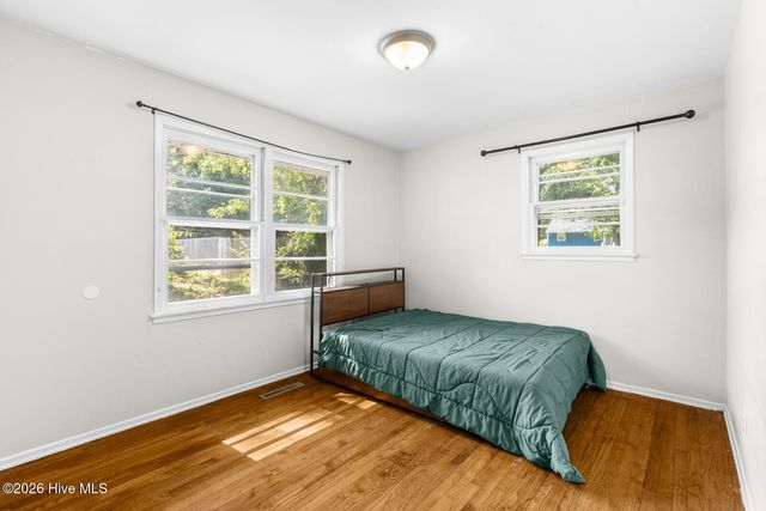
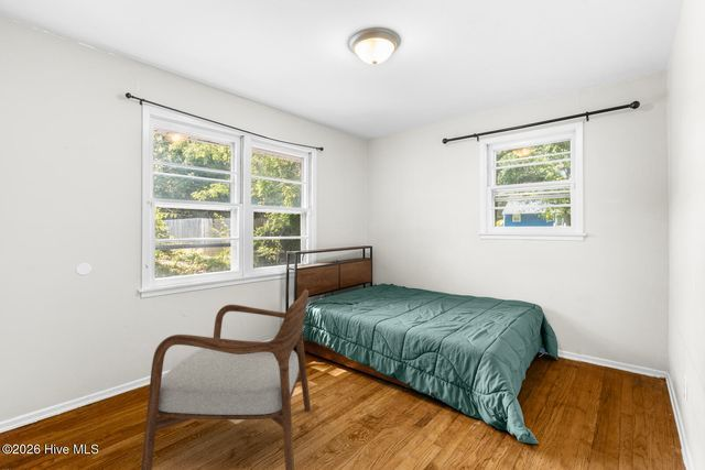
+ armchair [140,288,312,470]
